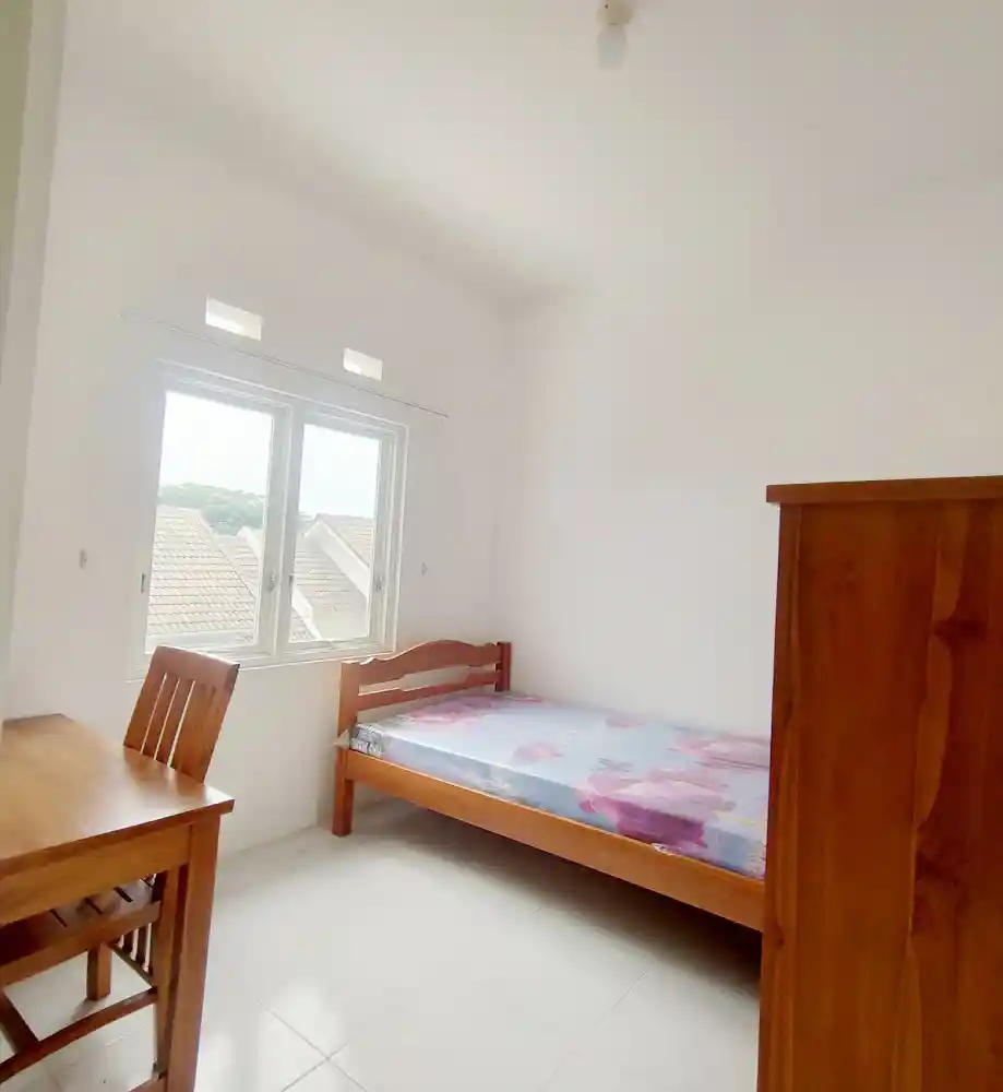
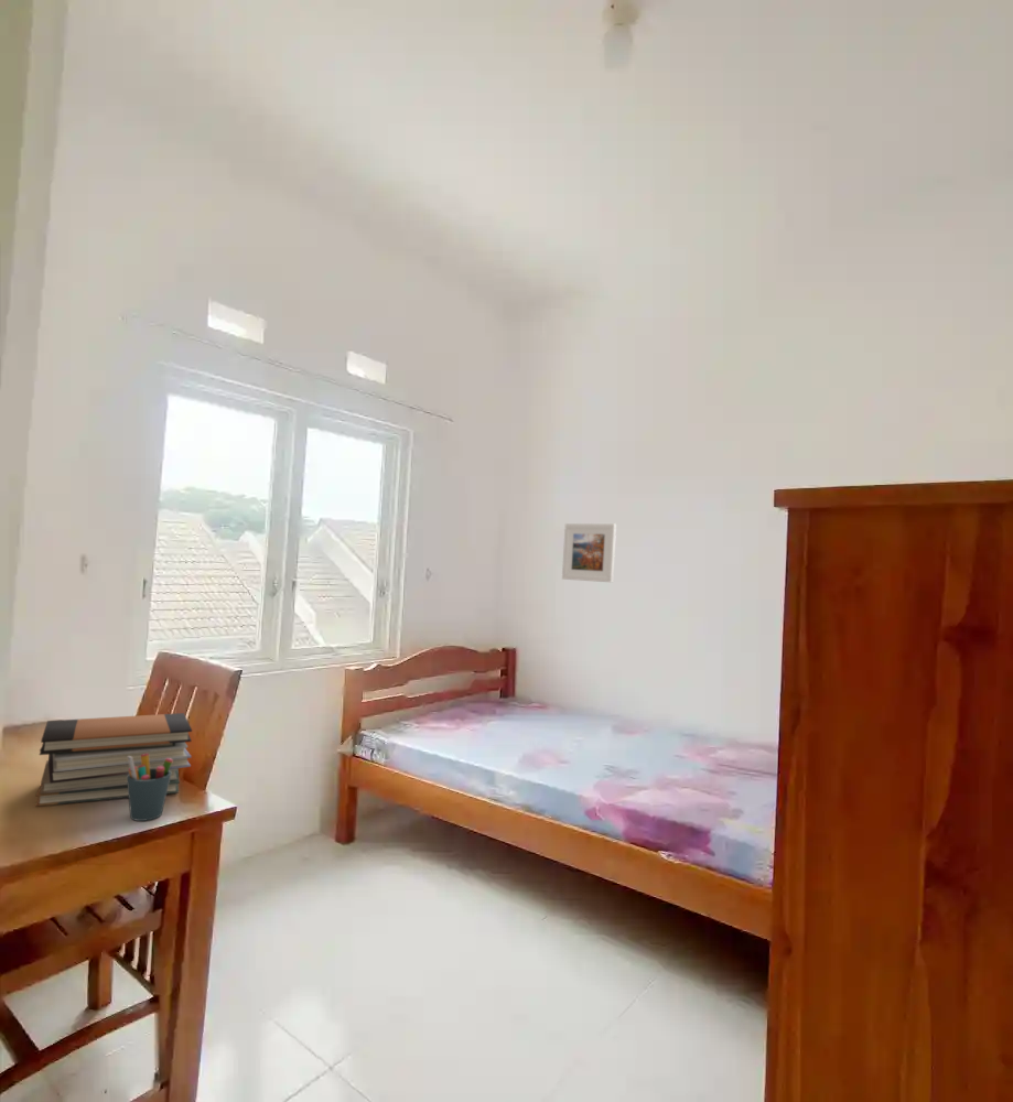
+ pen holder [127,754,173,822]
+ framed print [561,522,617,583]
+ book stack [34,712,193,808]
